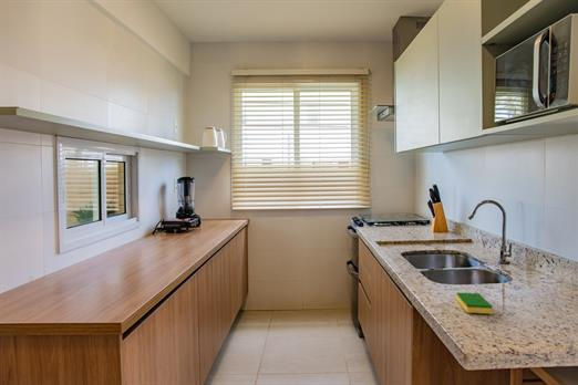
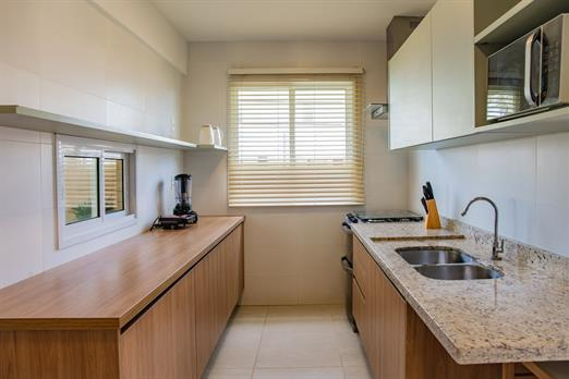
- dish sponge [455,292,493,315]
